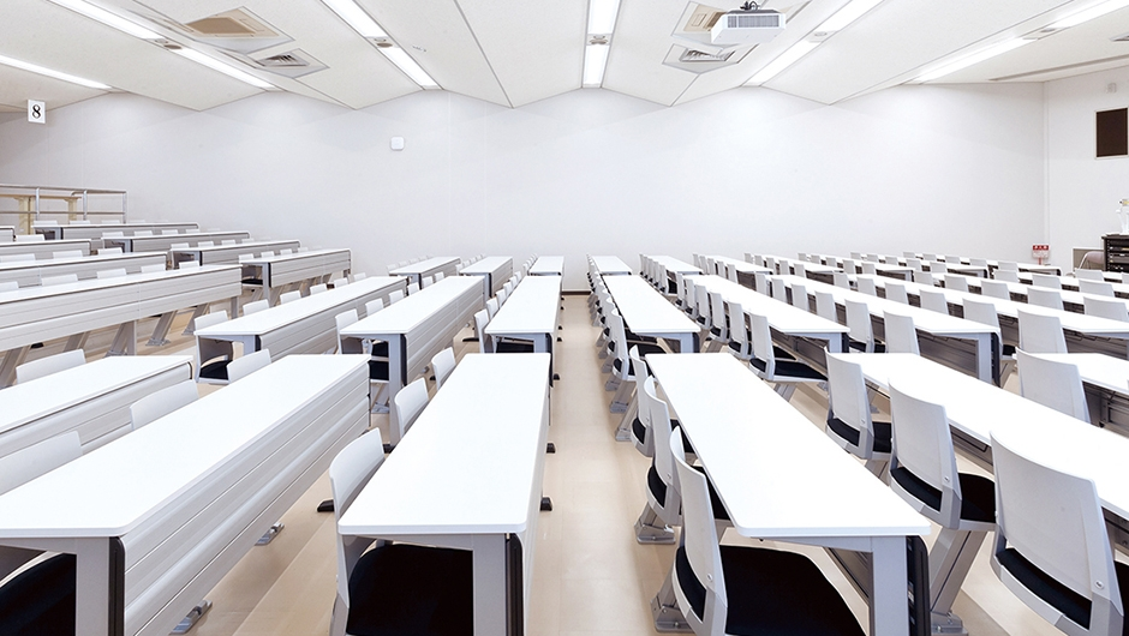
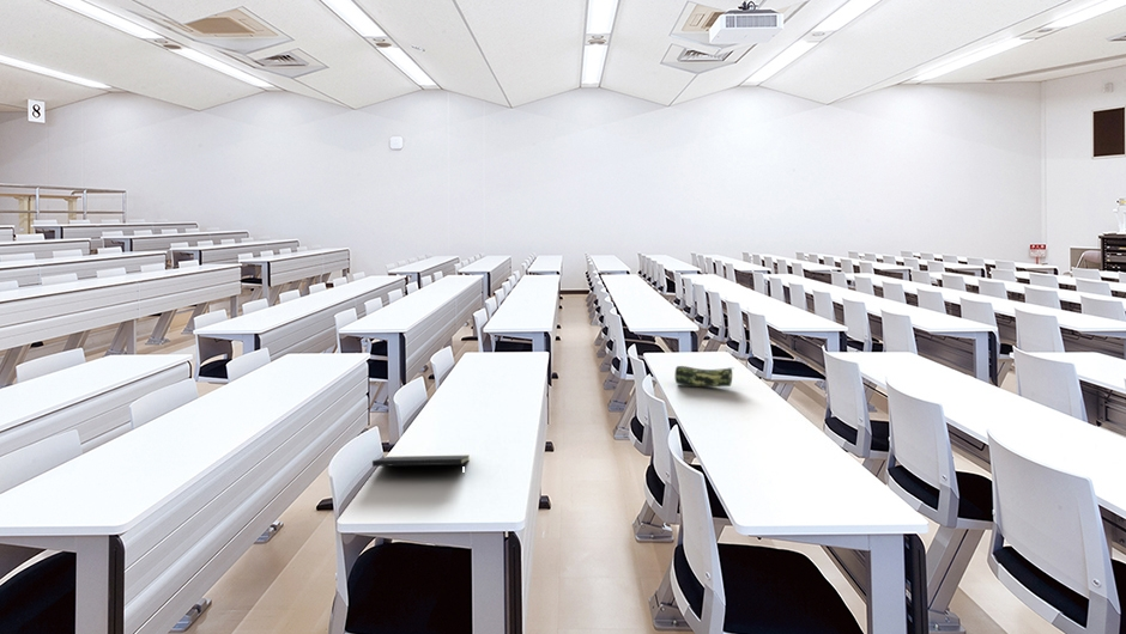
+ notepad [371,453,471,477]
+ pencil case [674,365,734,388]
